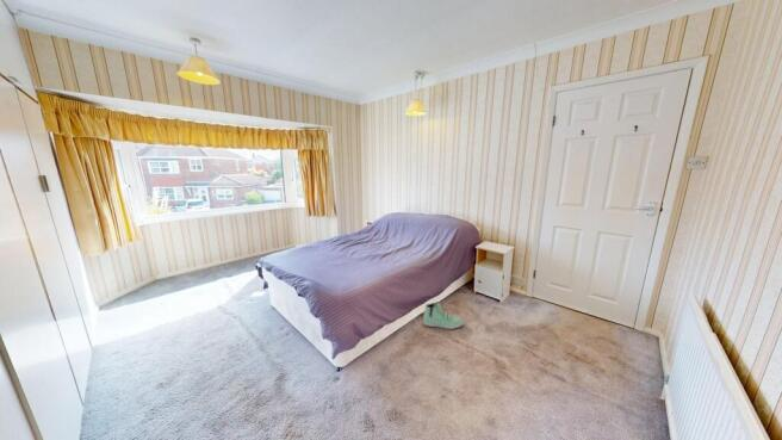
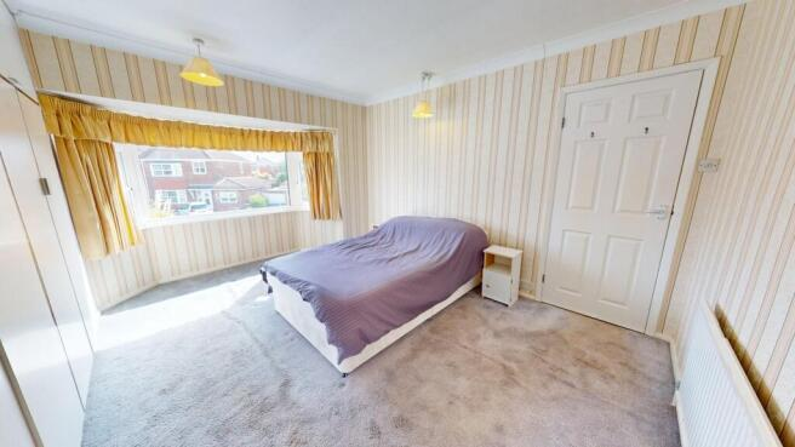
- sneaker [422,300,465,330]
